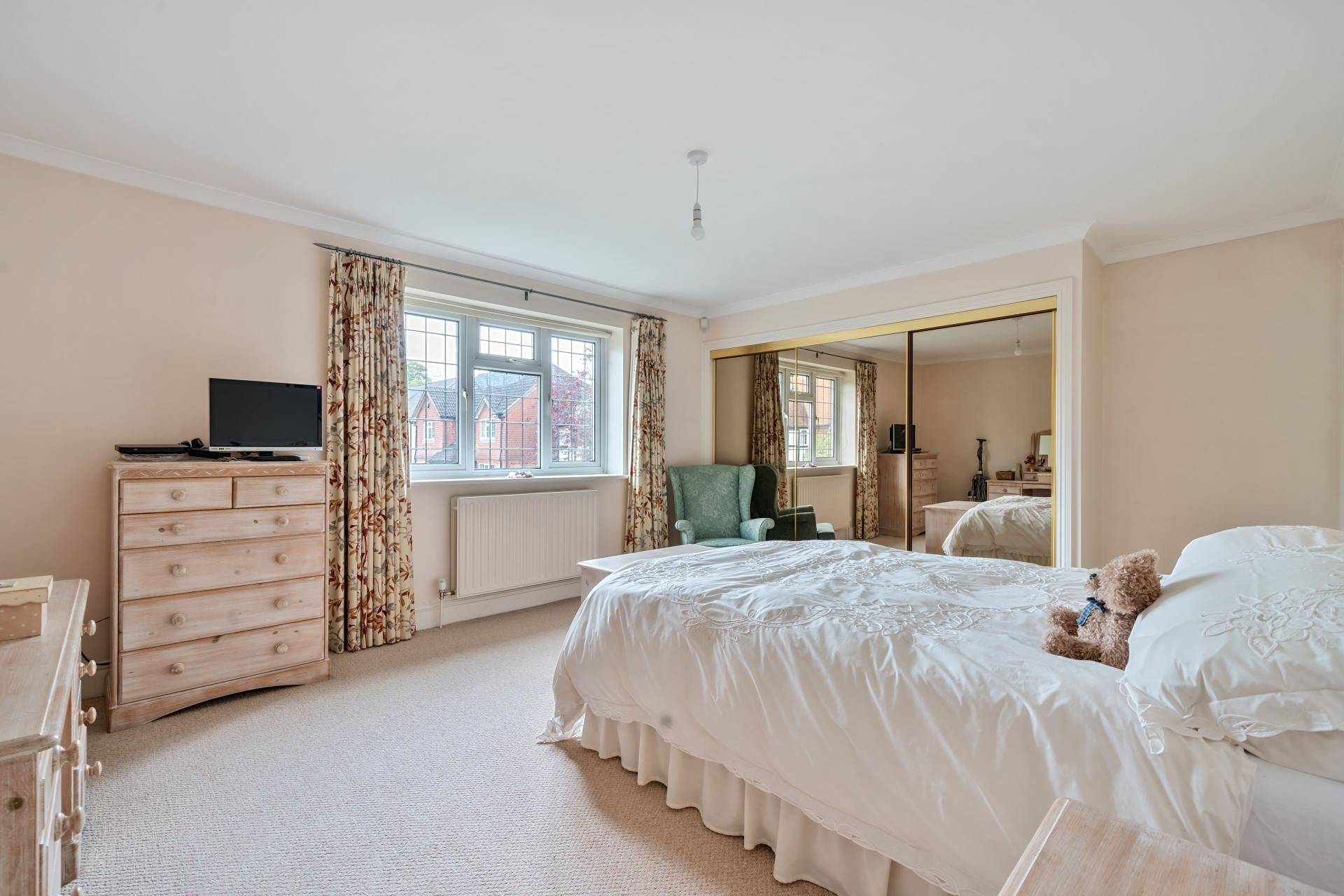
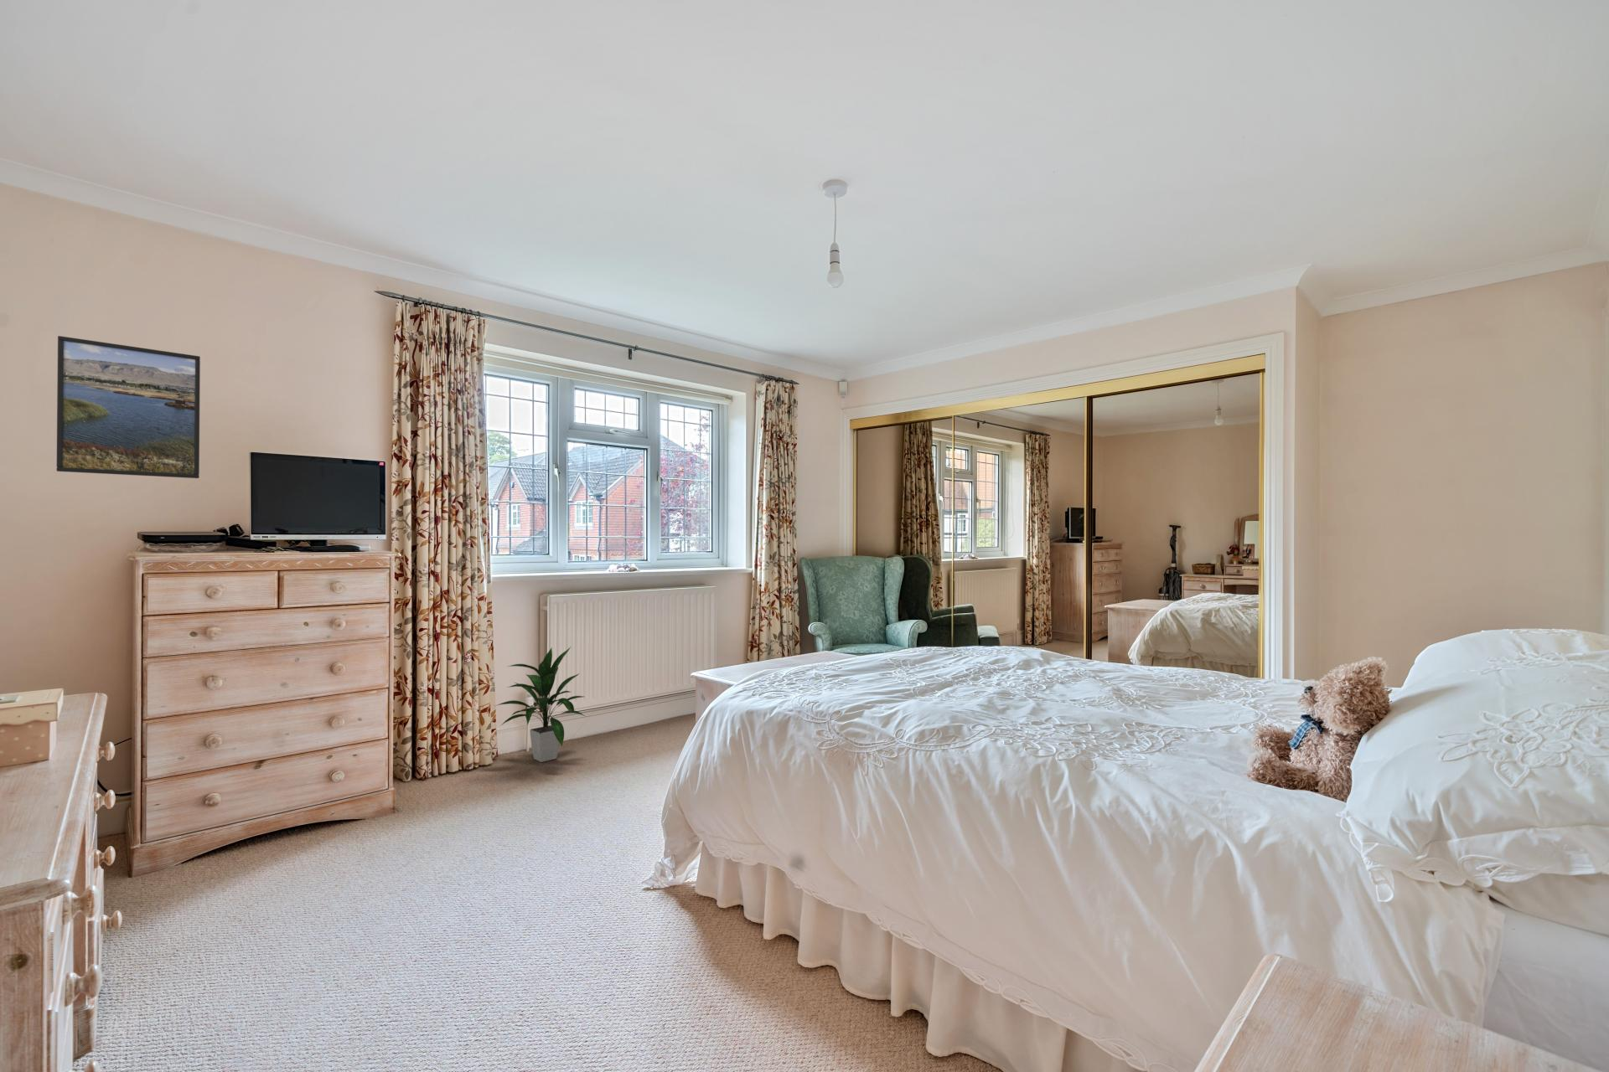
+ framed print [56,335,201,479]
+ indoor plant [494,646,585,763]
